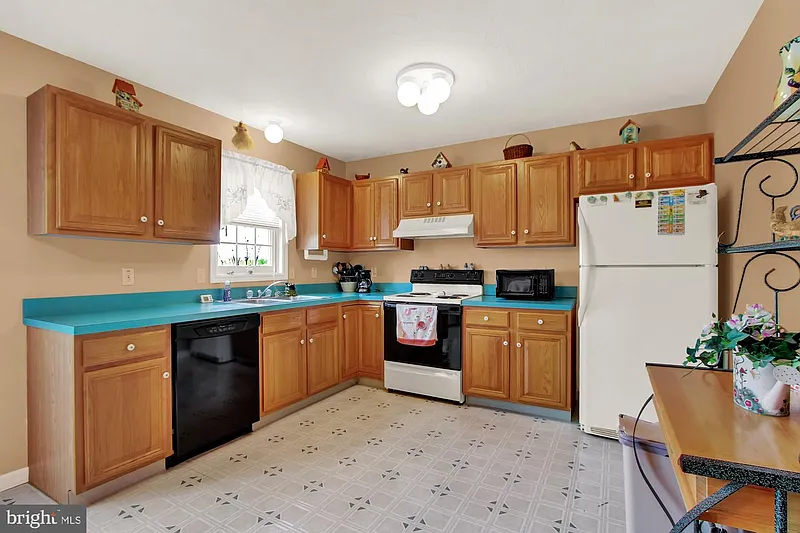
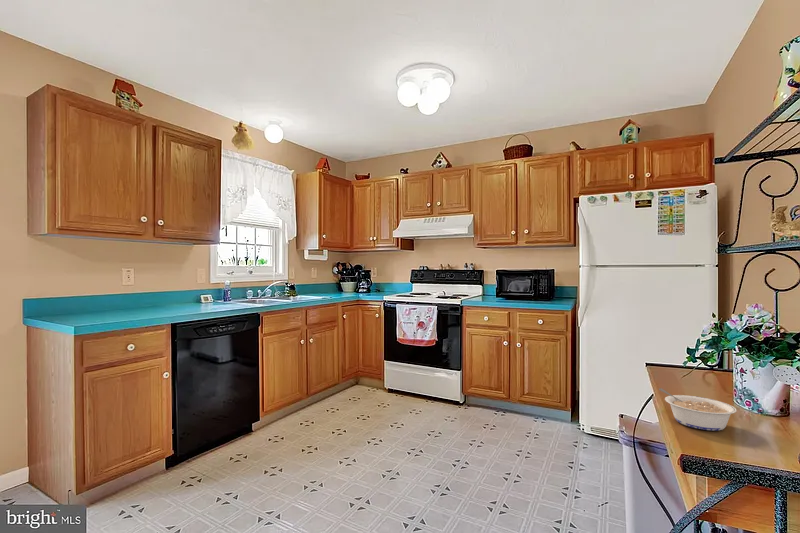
+ legume [658,387,738,432]
